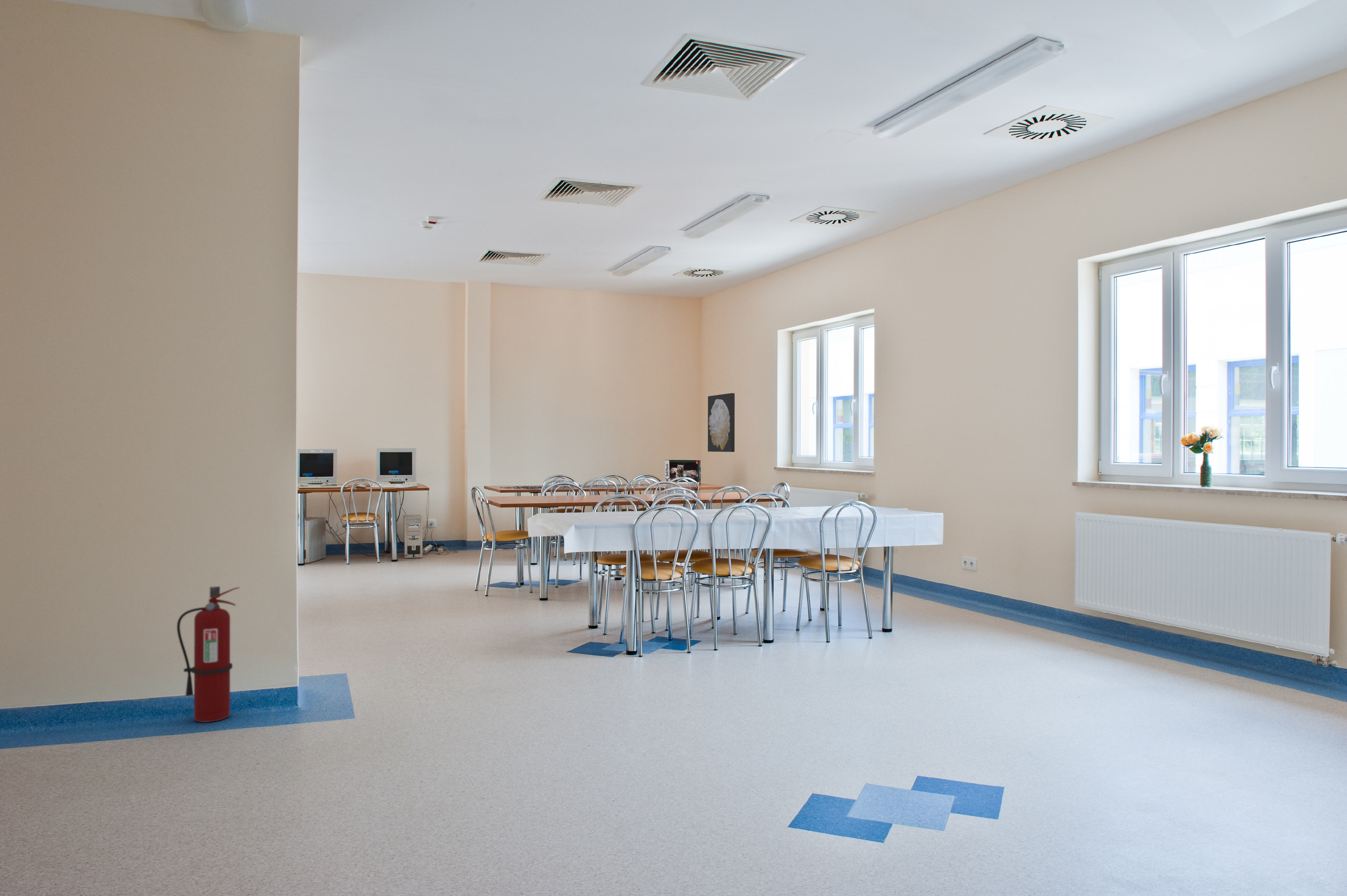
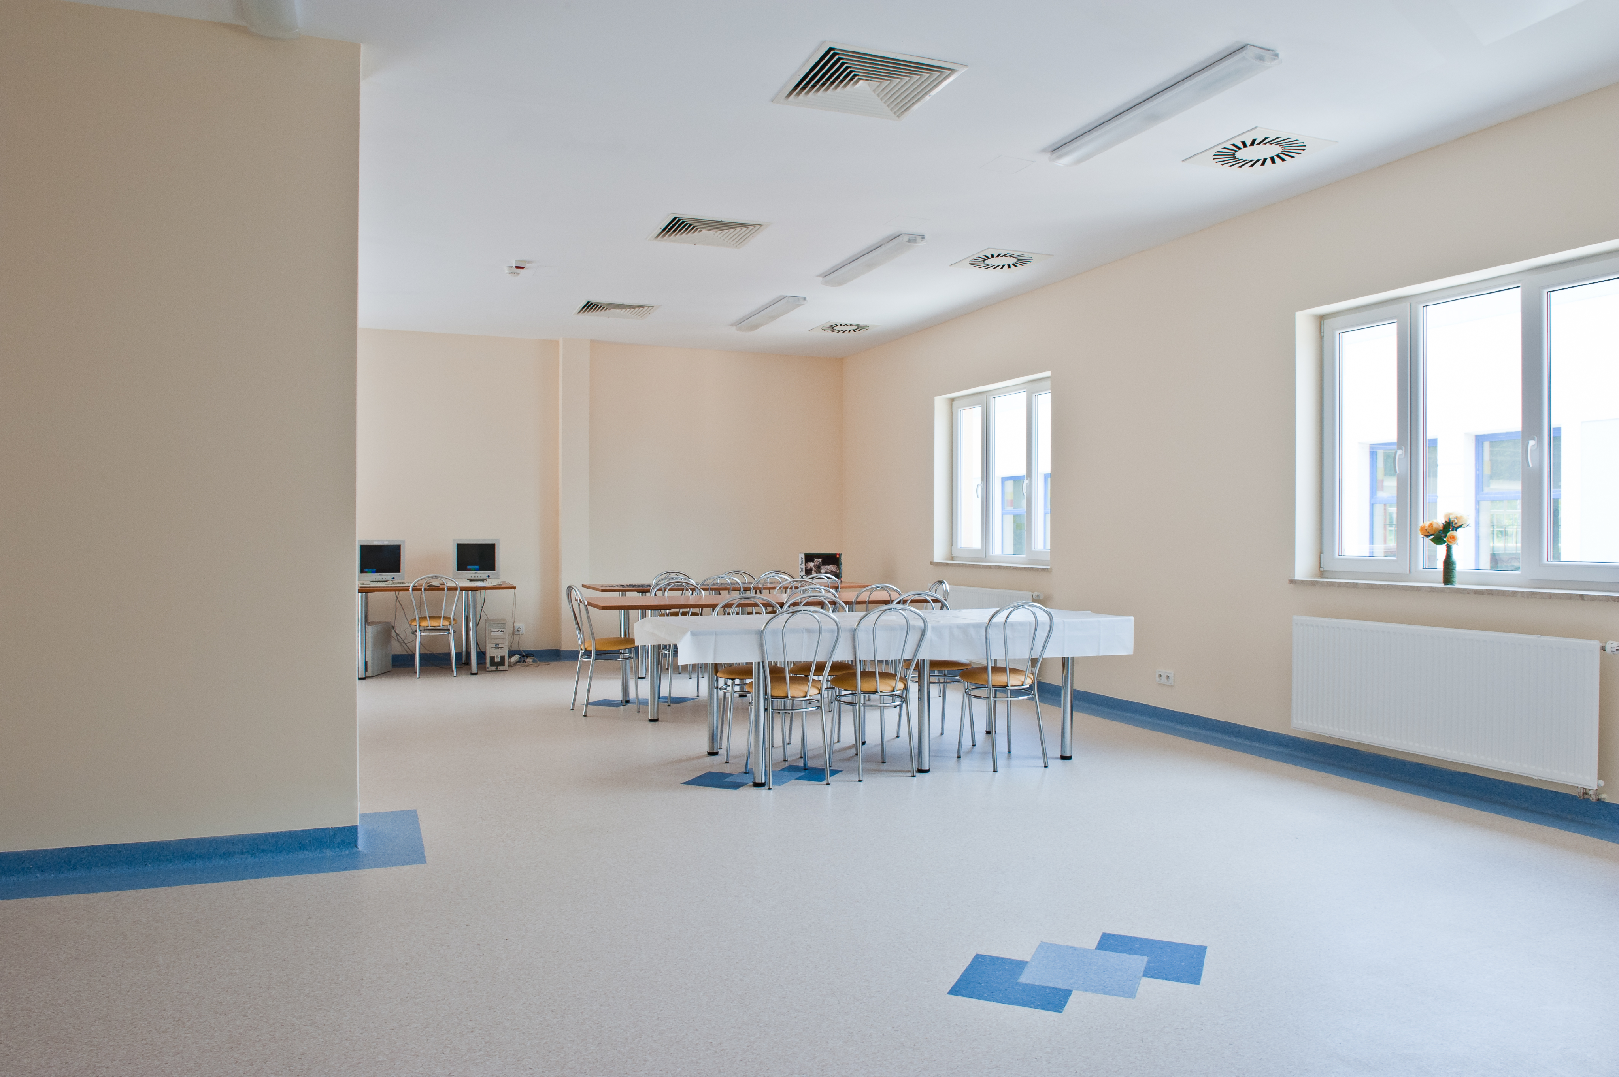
- wall art [707,393,735,452]
- fire extinguisher [177,586,240,722]
